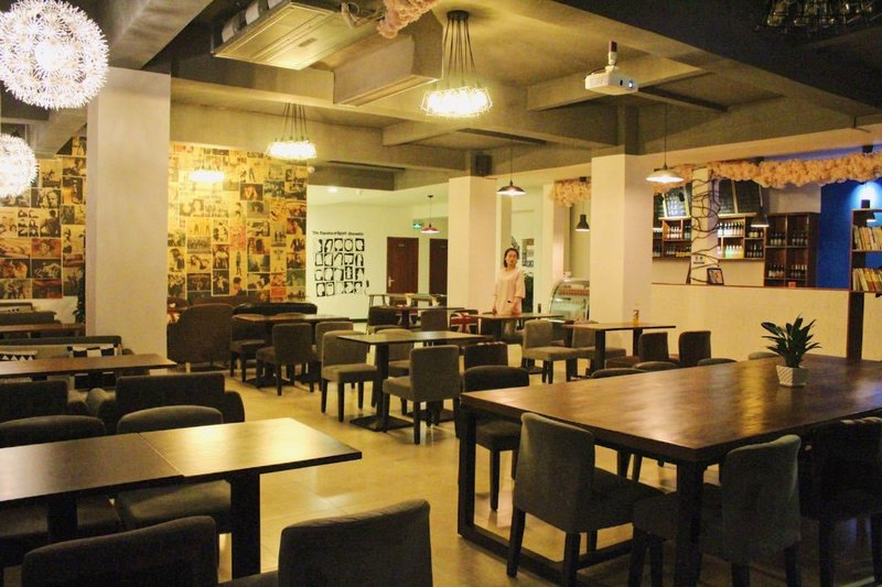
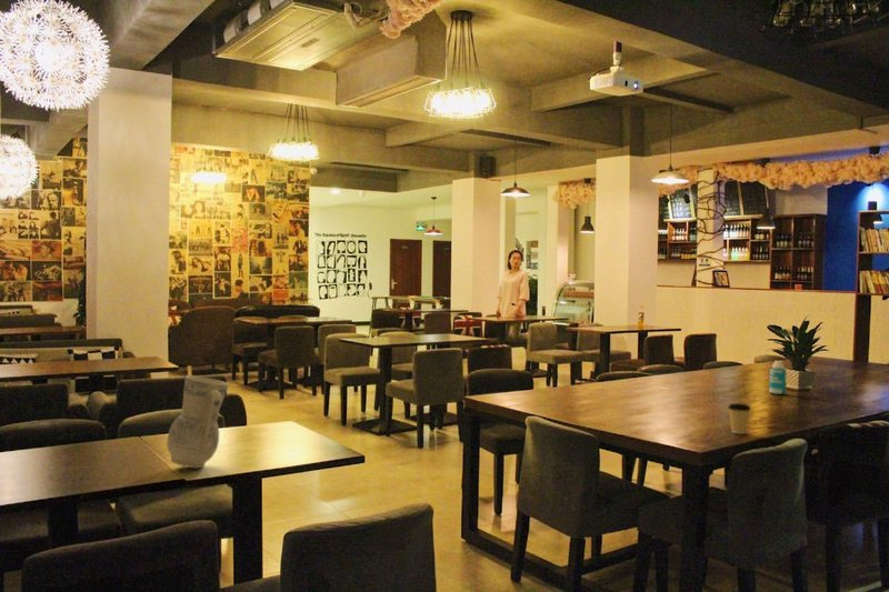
+ bottle [768,360,788,395]
+ vase [166,374,230,469]
+ coffee cup [727,402,752,434]
